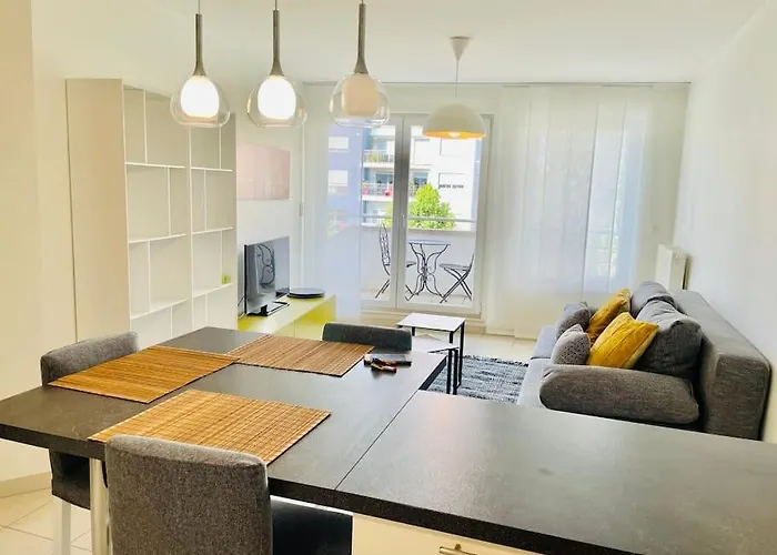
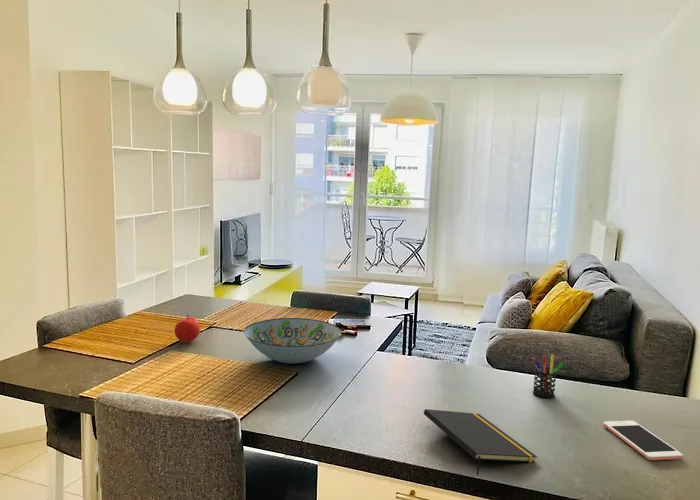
+ cell phone [602,420,684,461]
+ fruit [174,314,201,343]
+ pen holder [531,354,564,399]
+ decorative bowl [243,317,343,365]
+ notepad [423,408,538,476]
